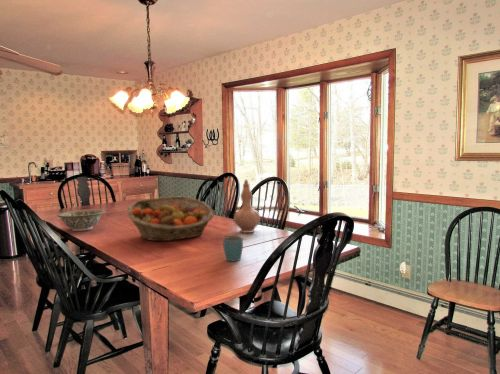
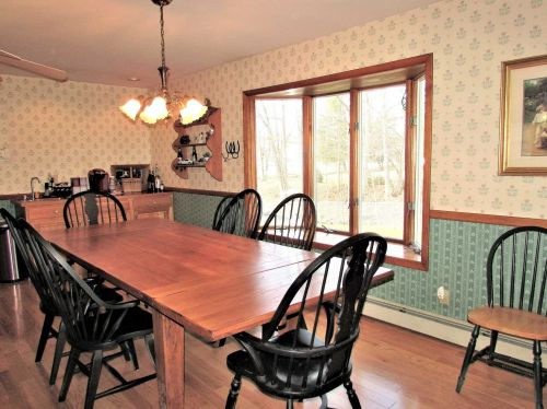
- decorative bowl [56,208,106,232]
- mug [222,235,244,262]
- vase [233,178,261,234]
- fruit basket [126,196,215,242]
